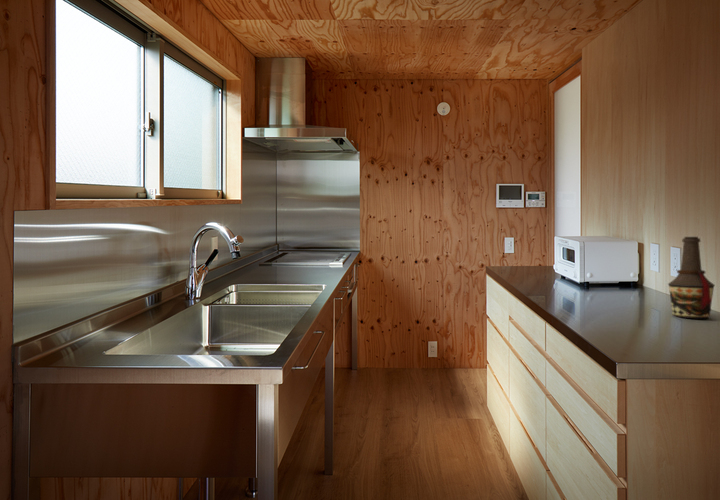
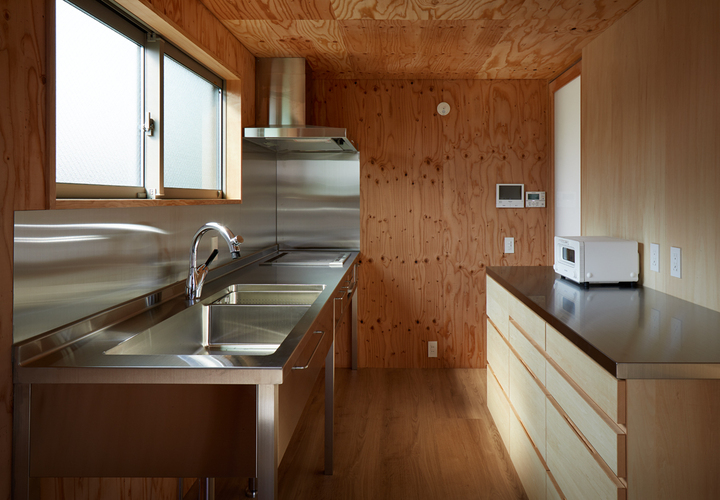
- bottle [667,236,716,319]
